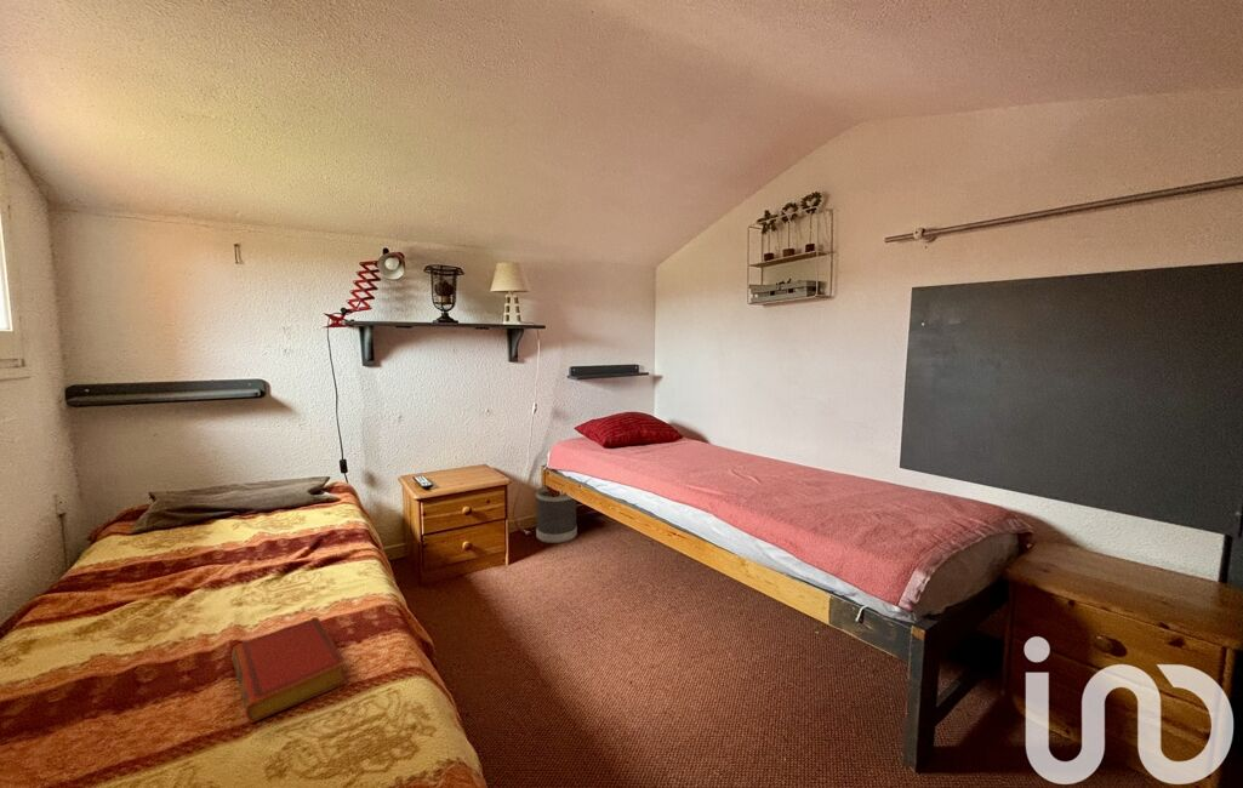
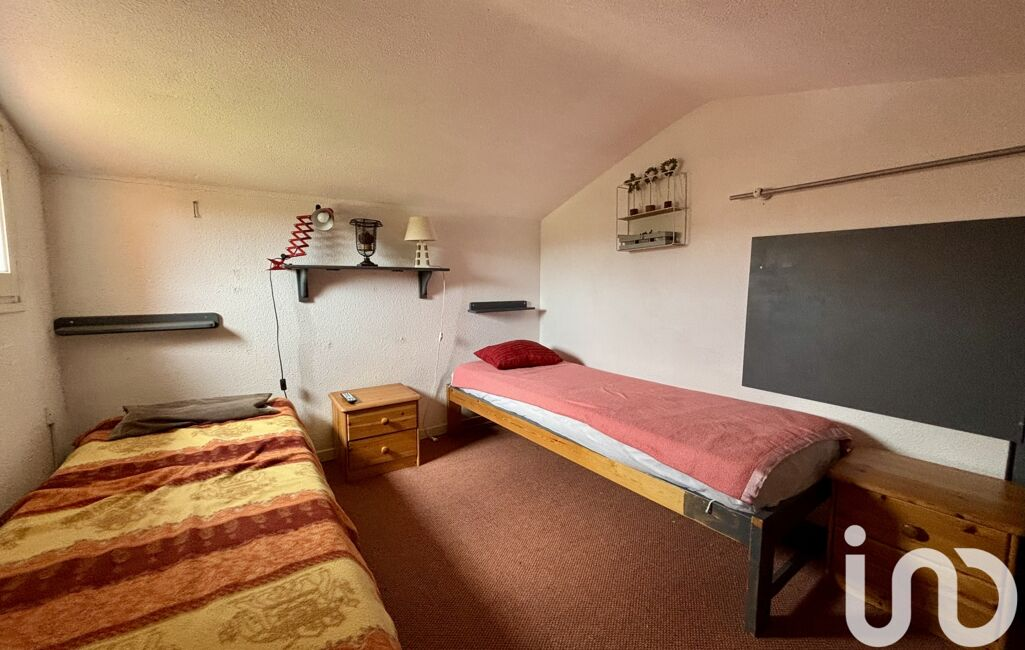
- book [230,616,348,724]
- wastebasket [535,486,578,544]
